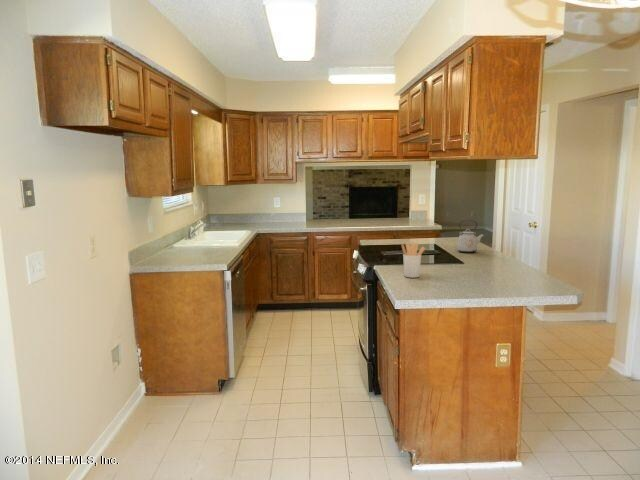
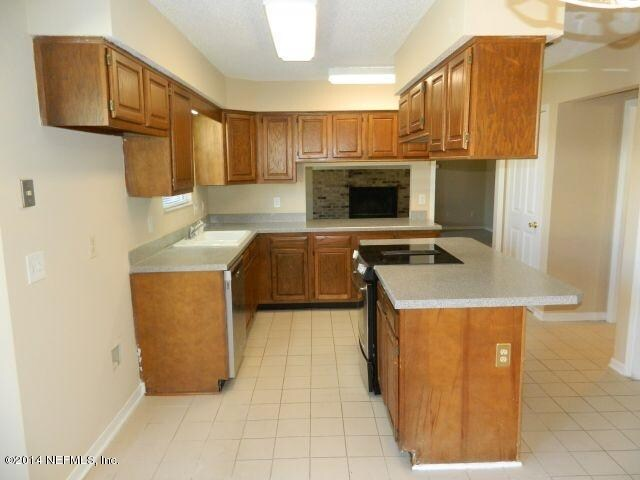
- utensil holder [401,242,426,279]
- kettle [456,219,485,254]
